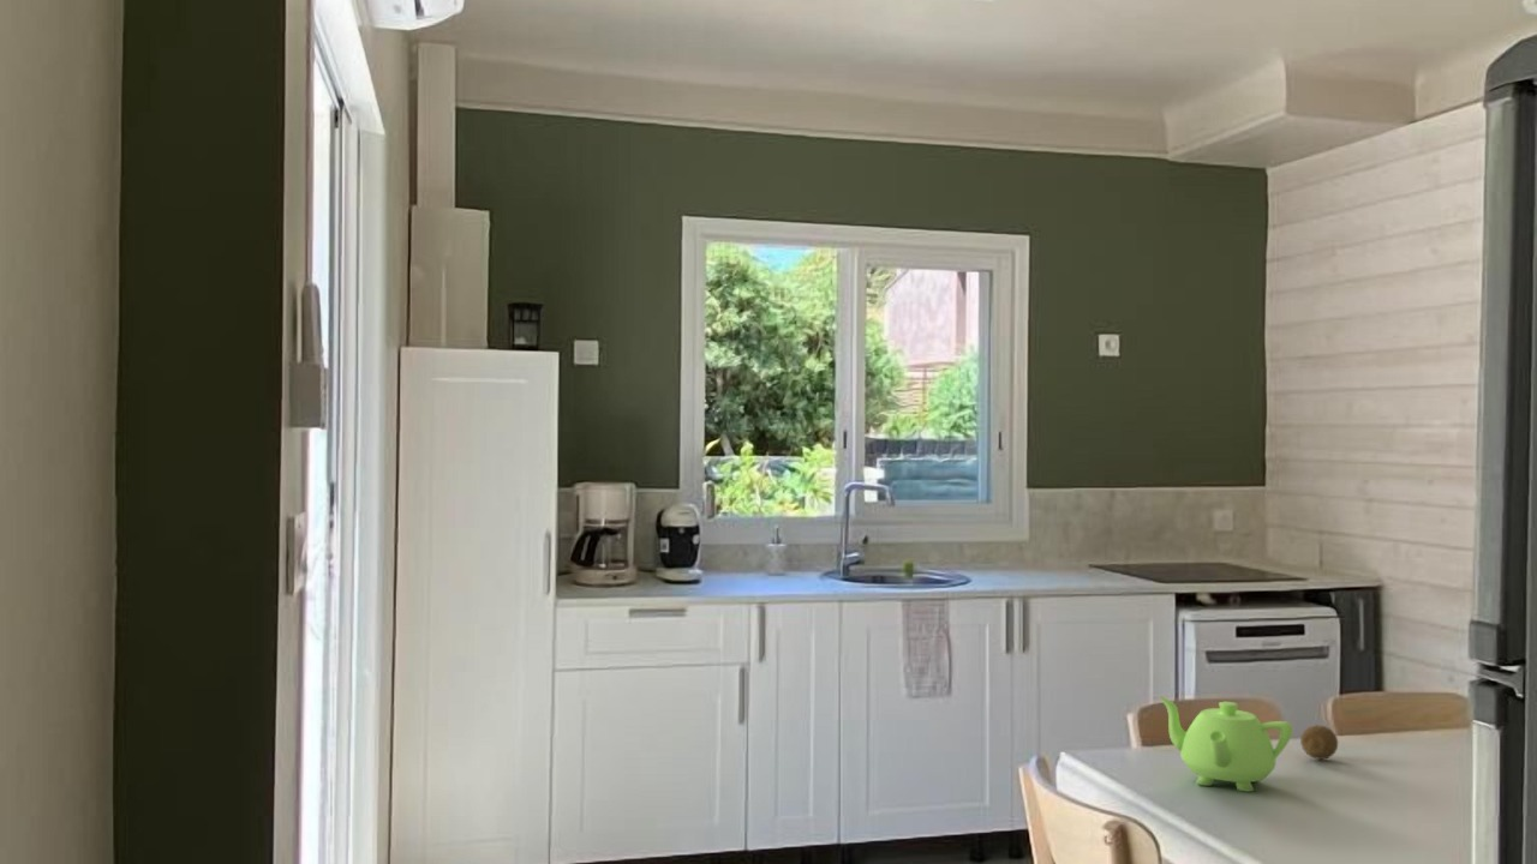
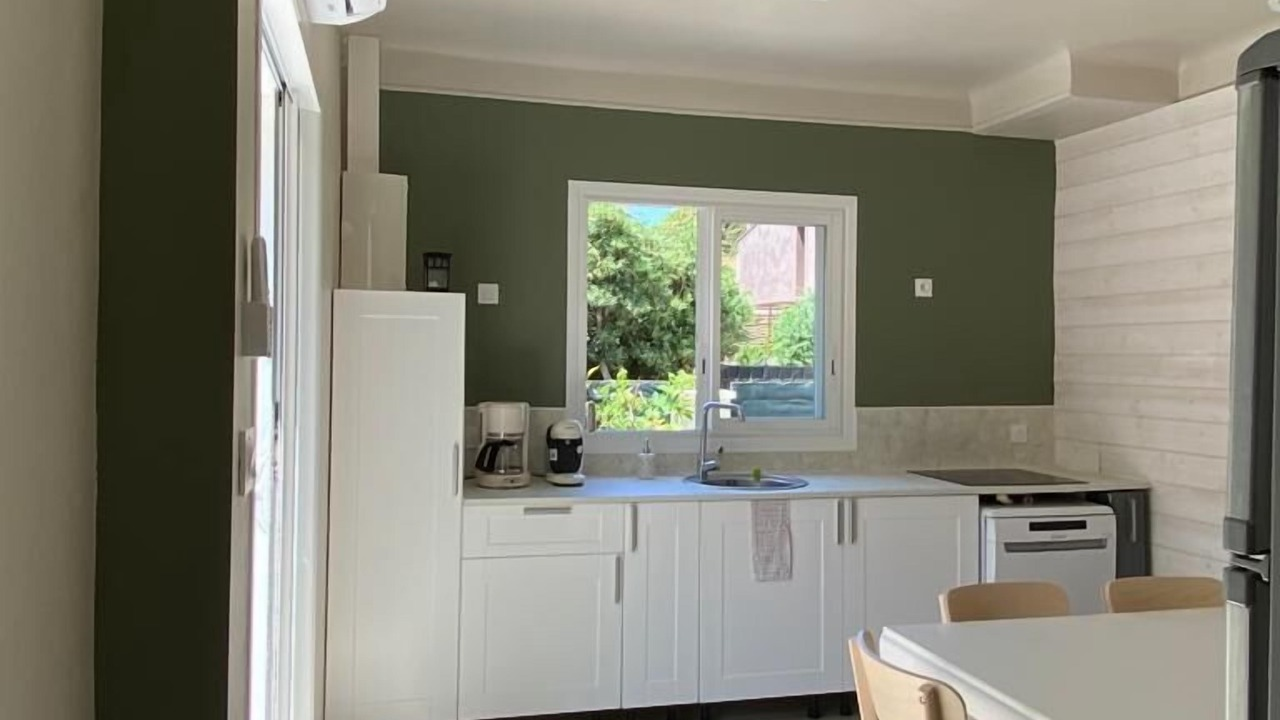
- teapot [1158,696,1293,793]
- fruit [1299,724,1339,761]
